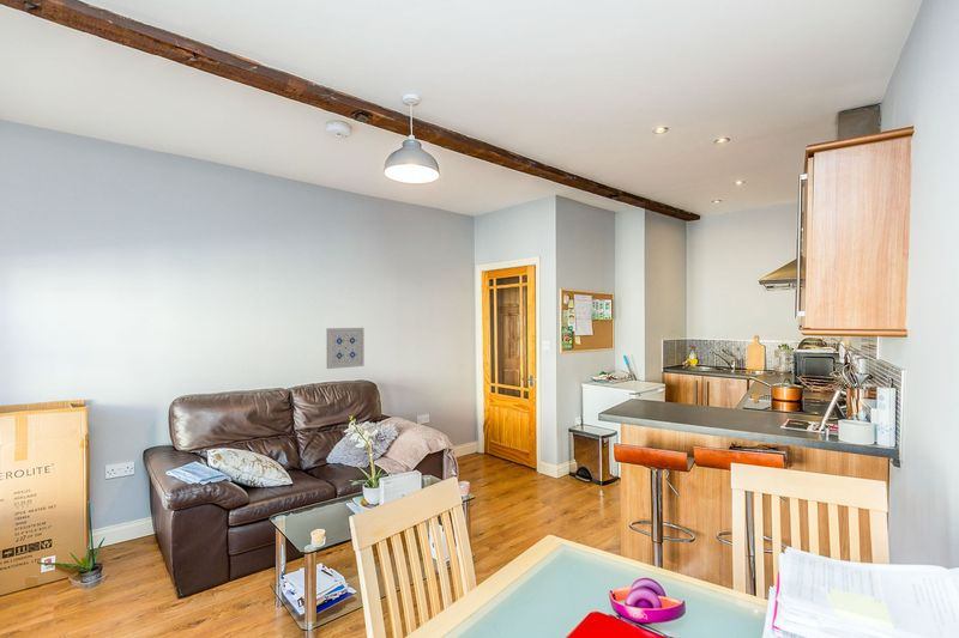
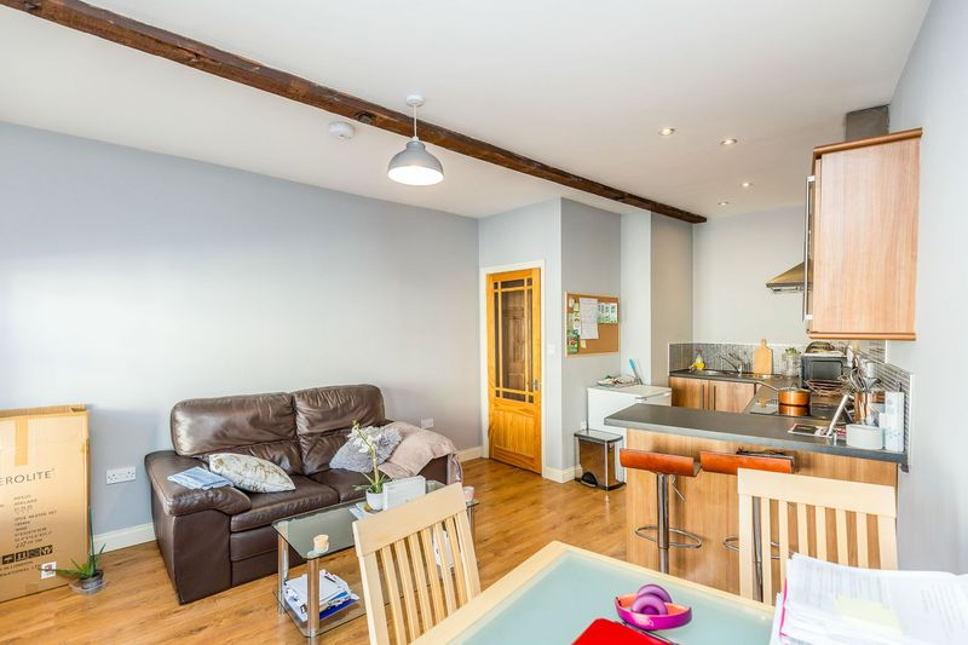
- wall art [325,327,366,370]
